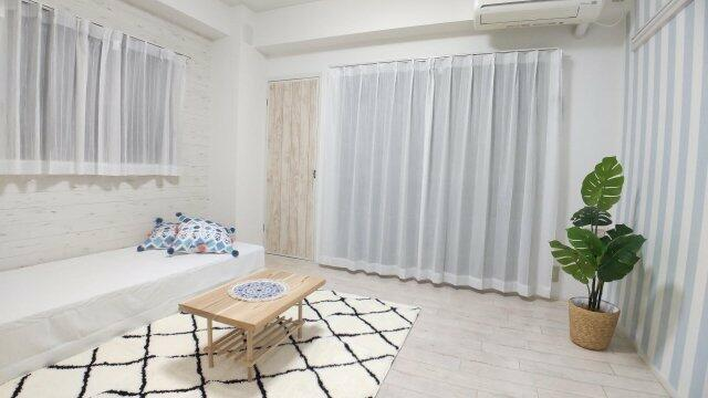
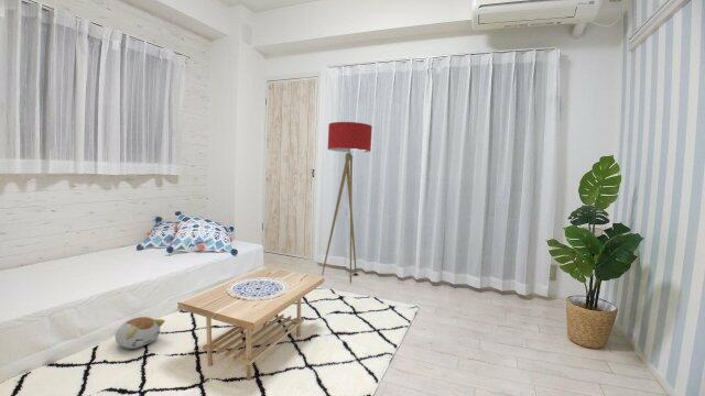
+ floor lamp [321,121,373,284]
+ plush toy [115,316,166,350]
